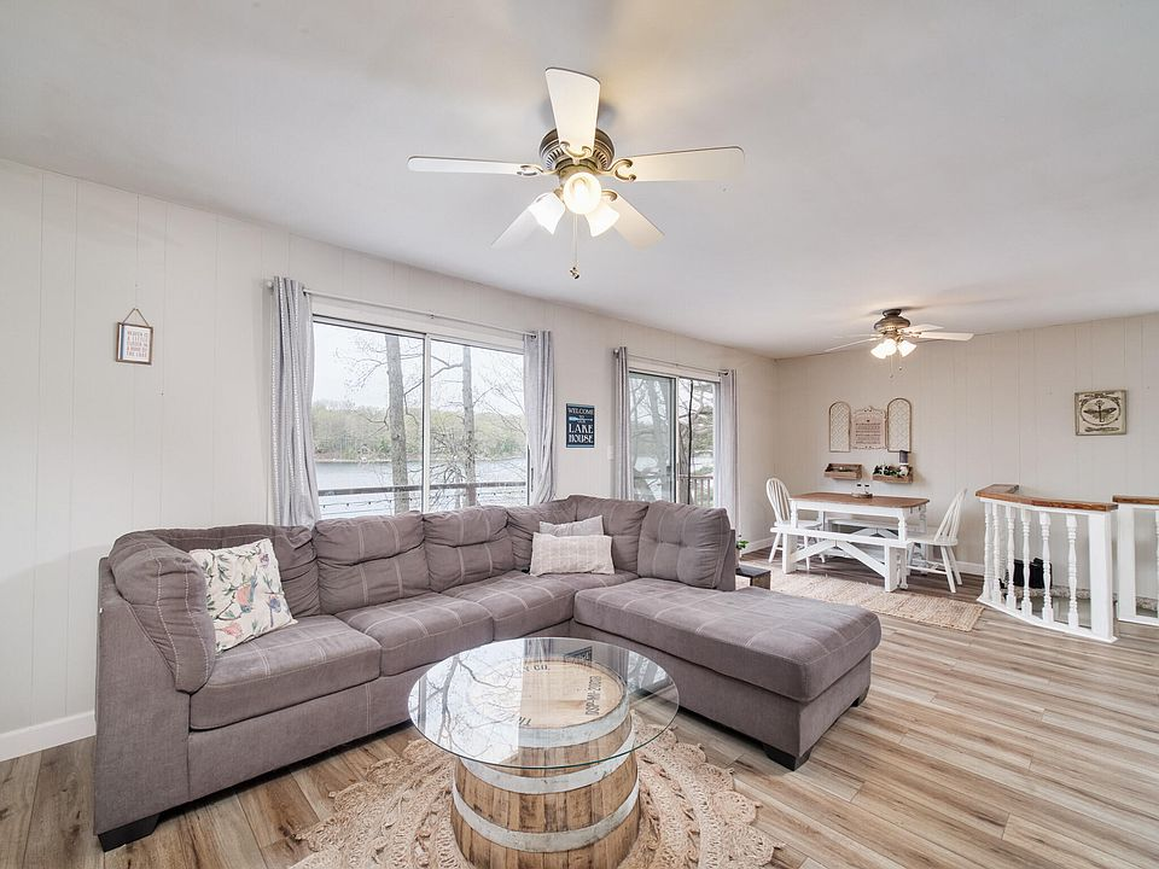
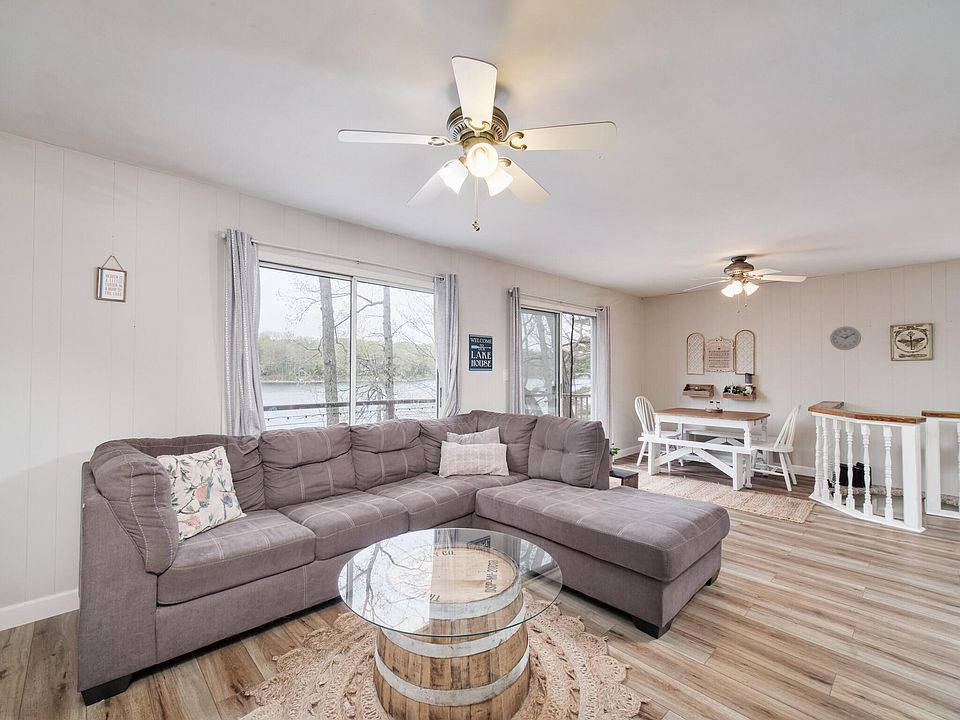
+ wall clock [829,326,862,351]
